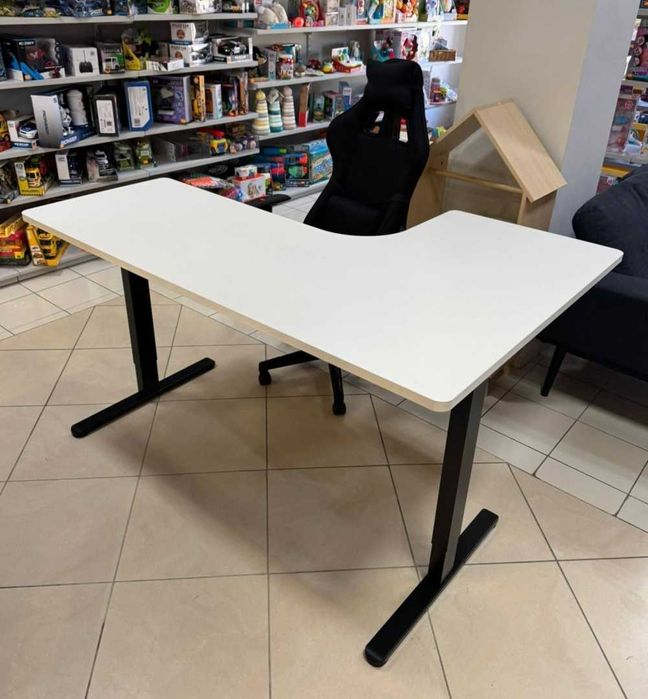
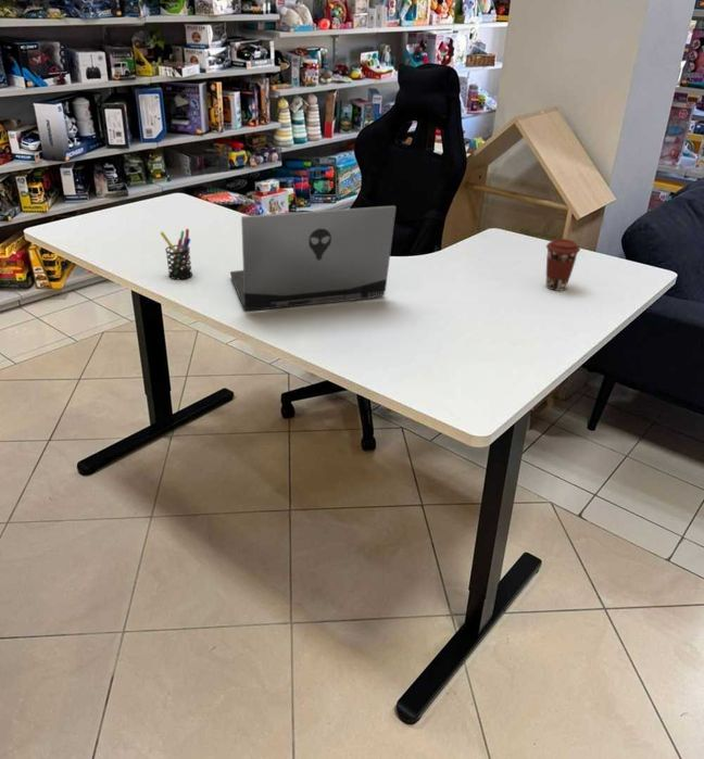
+ coffee cup [544,238,581,292]
+ laptop computer [229,204,398,312]
+ pen holder [160,228,193,280]
